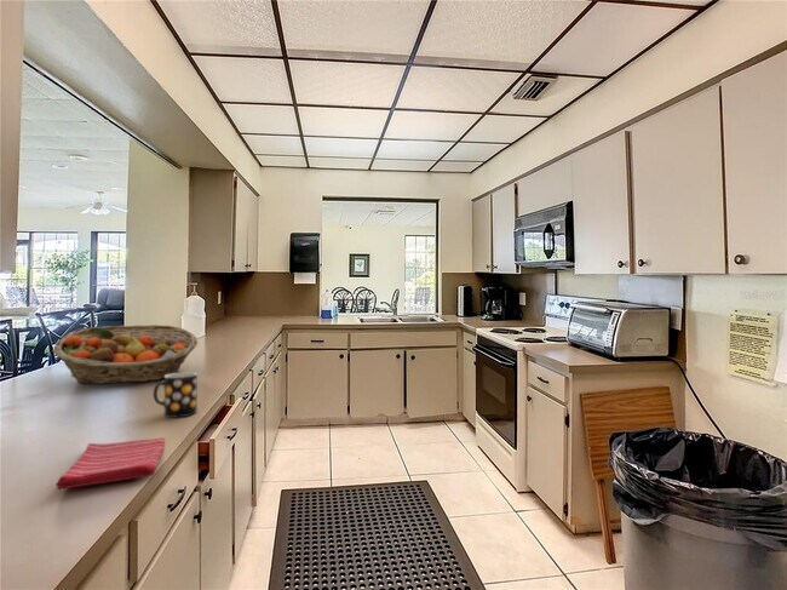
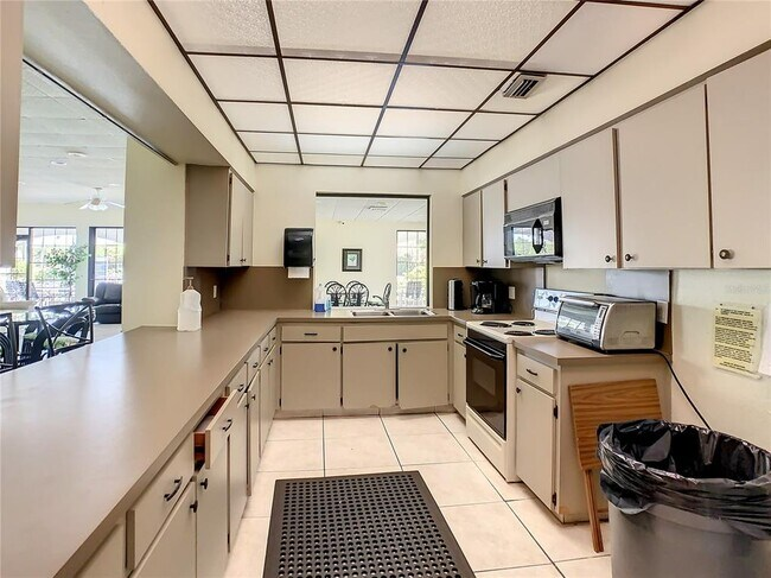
- mug [153,372,199,418]
- dish towel [54,436,166,491]
- fruit basket [52,323,199,385]
